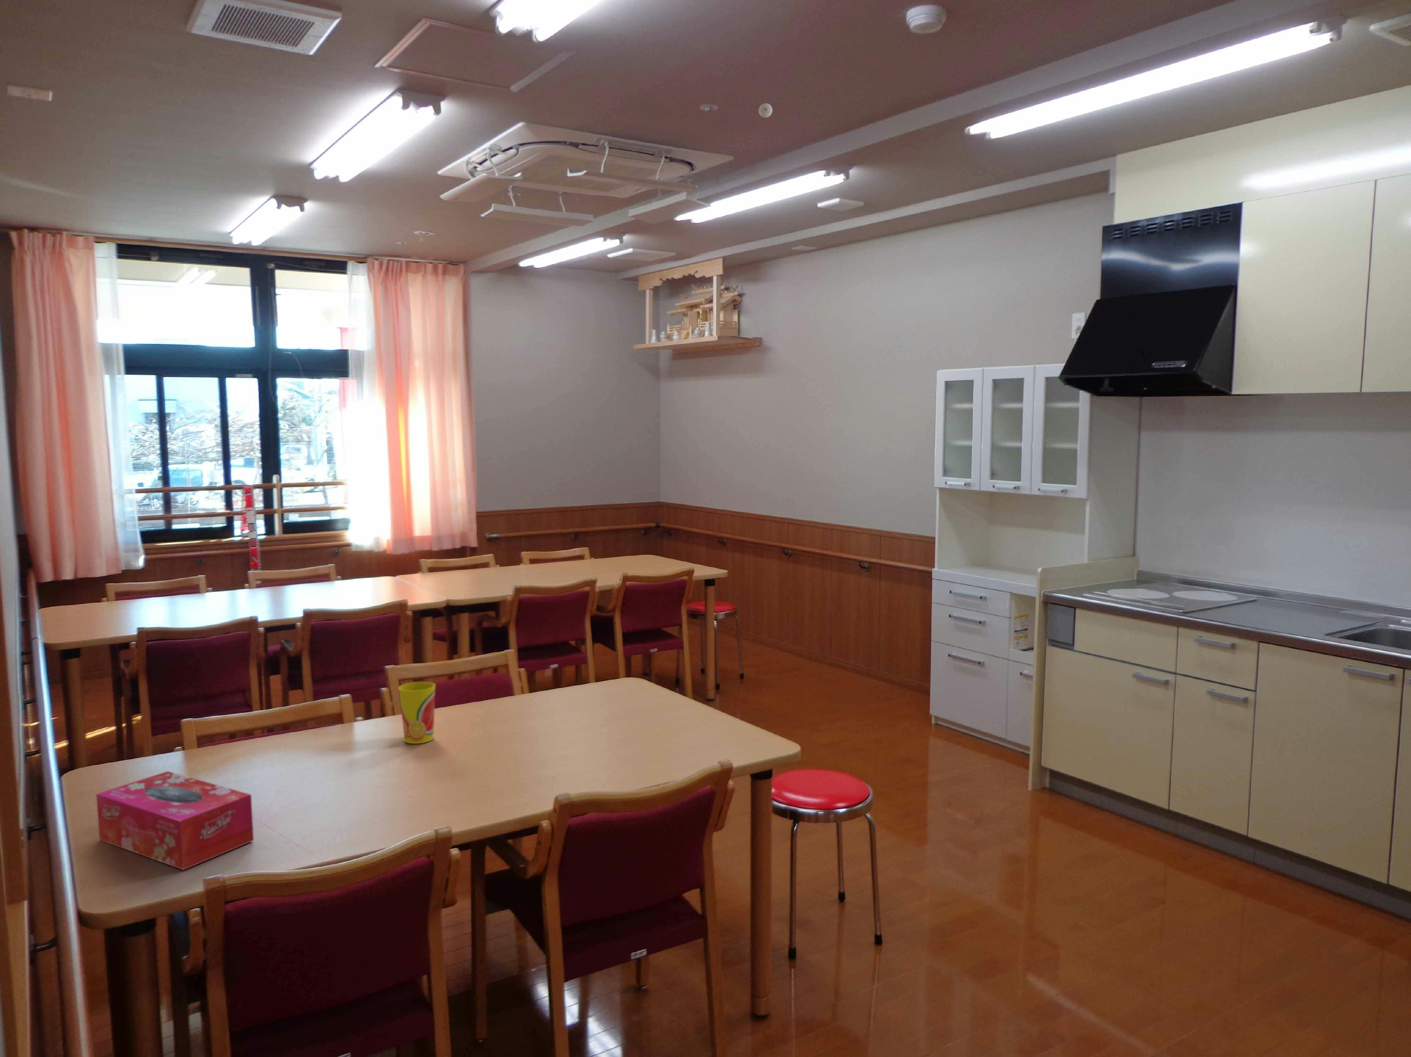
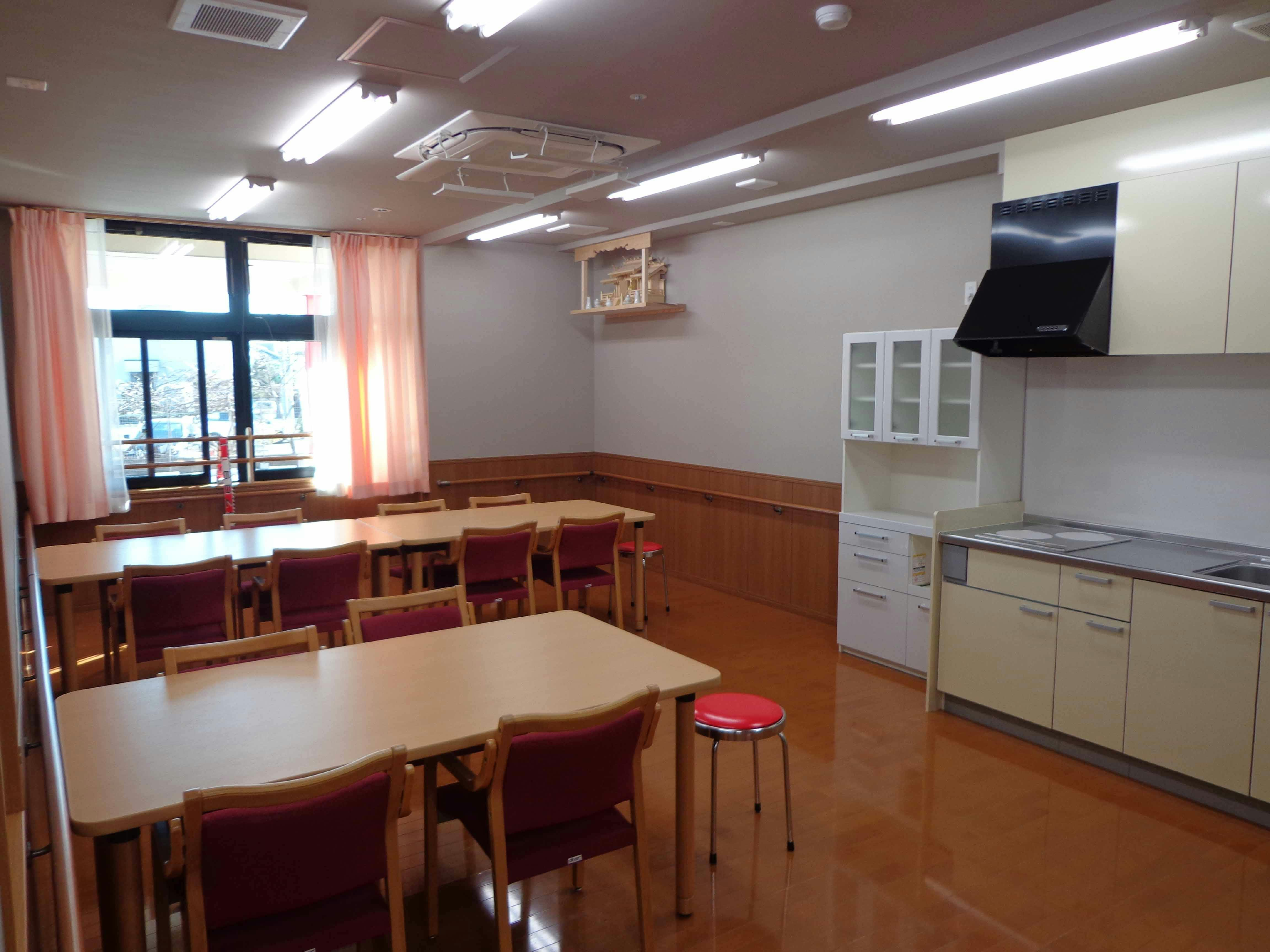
- cup [398,682,436,744]
- smoke detector [758,103,772,119]
- tissue box [96,771,254,870]
